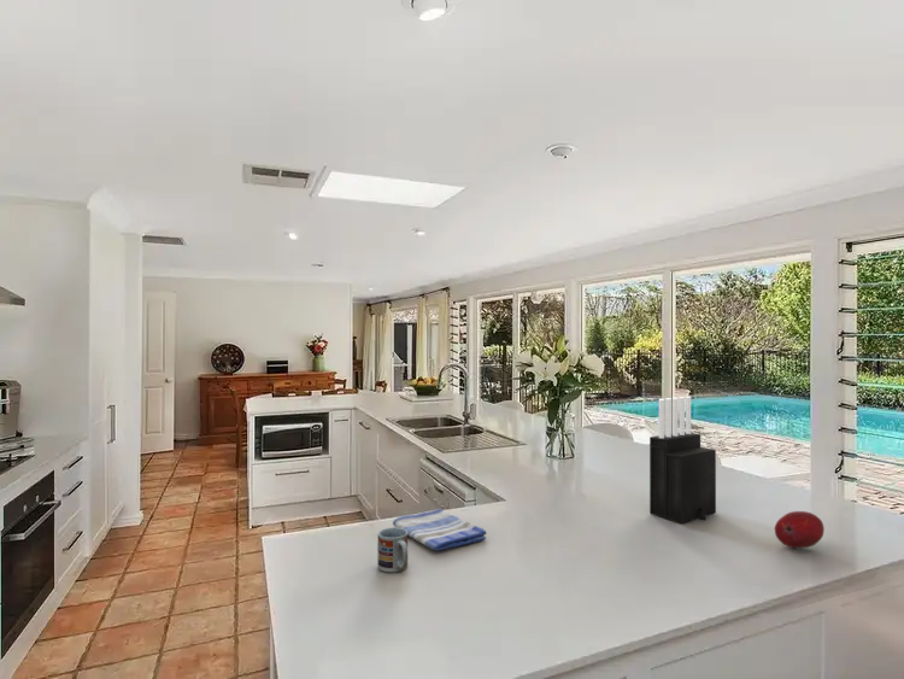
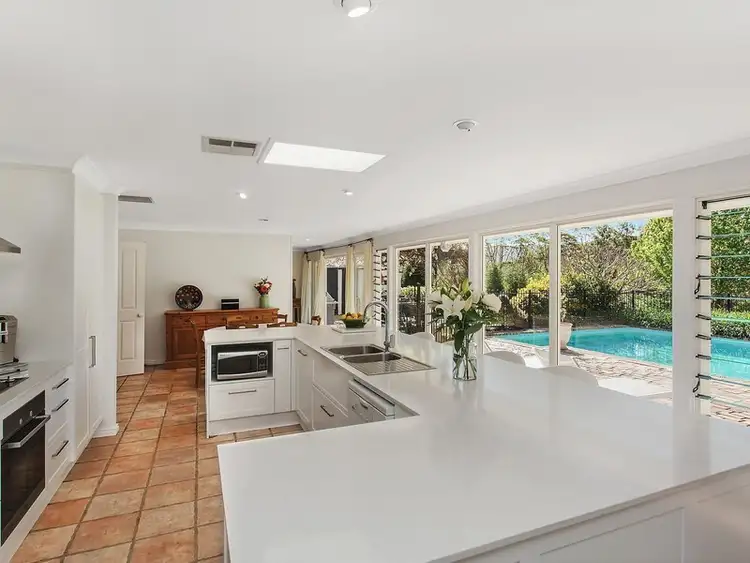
- cup [376,527,410,573]
- dish towel [392,508,487,551]
- fruit [774,510,826,550]
- knife block [648,396,717,525]
